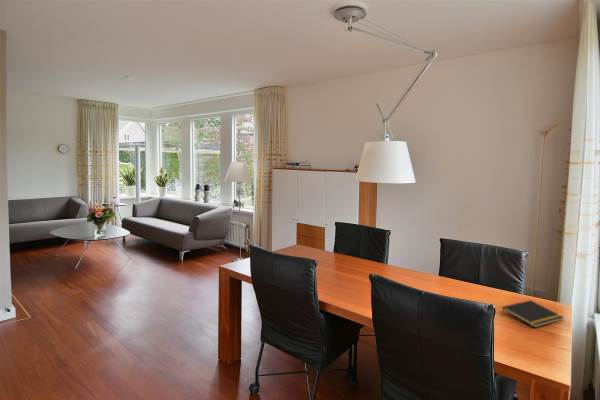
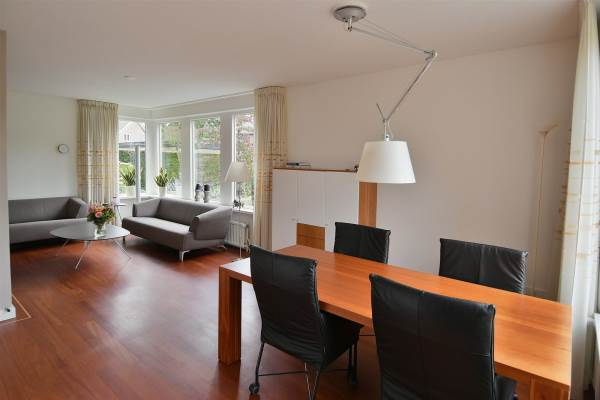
- notepad [501,299,565,328]
